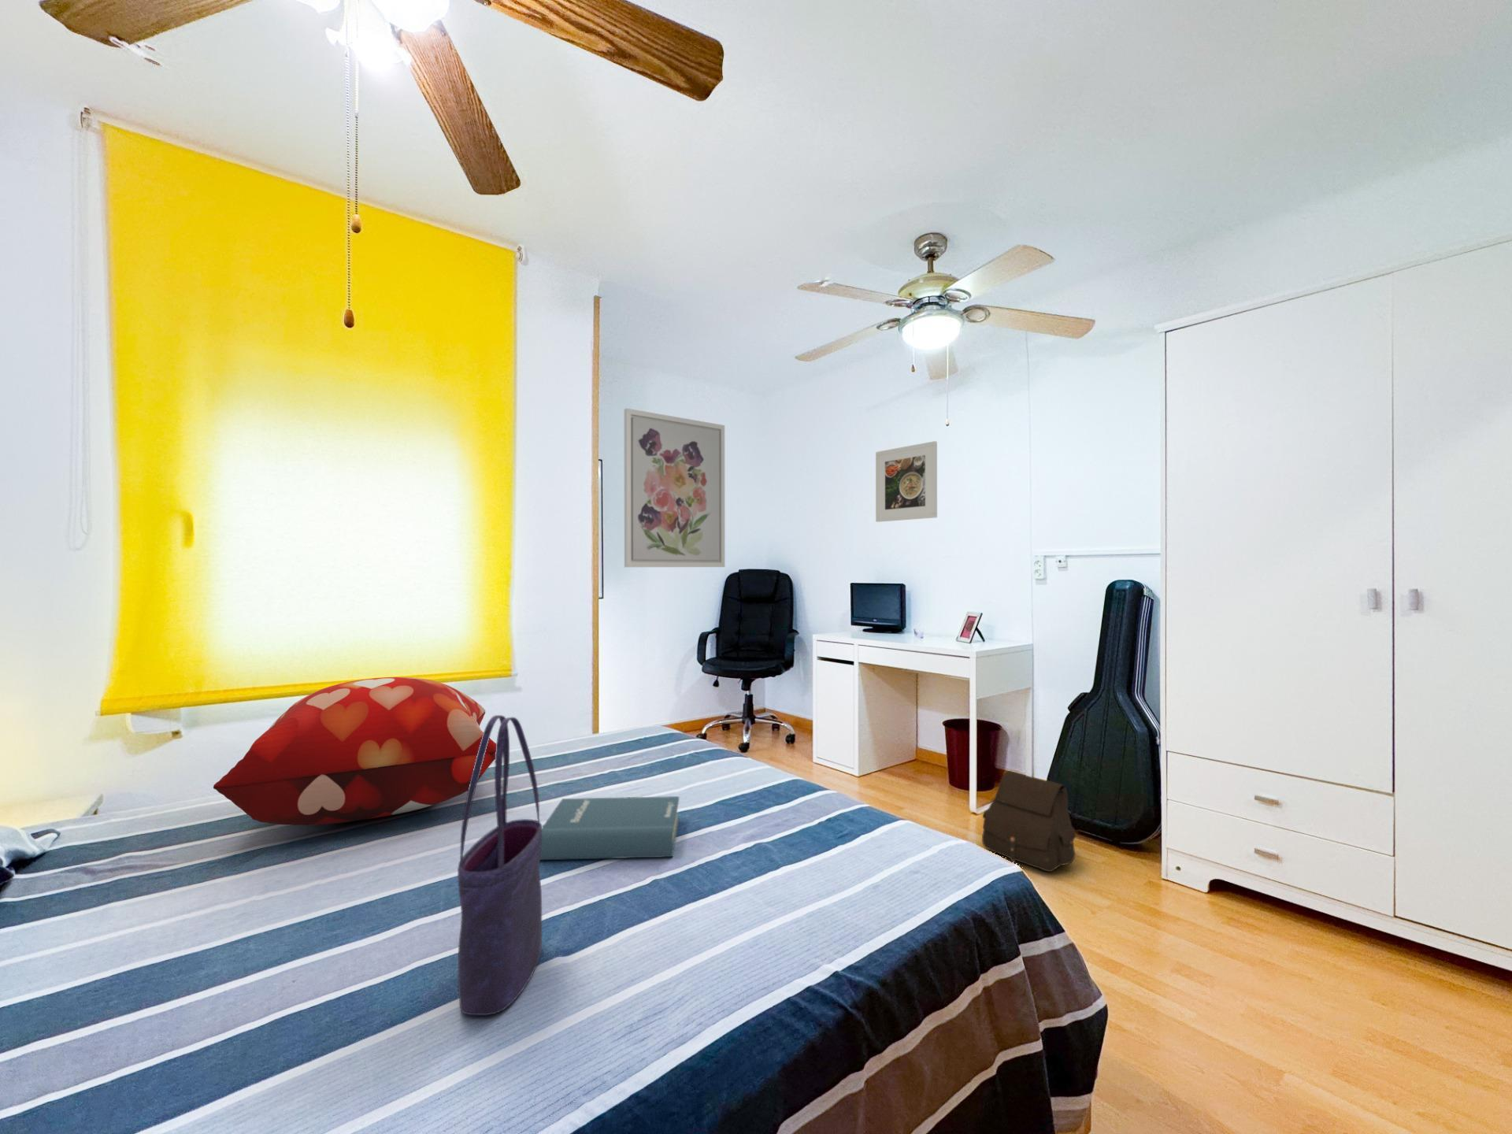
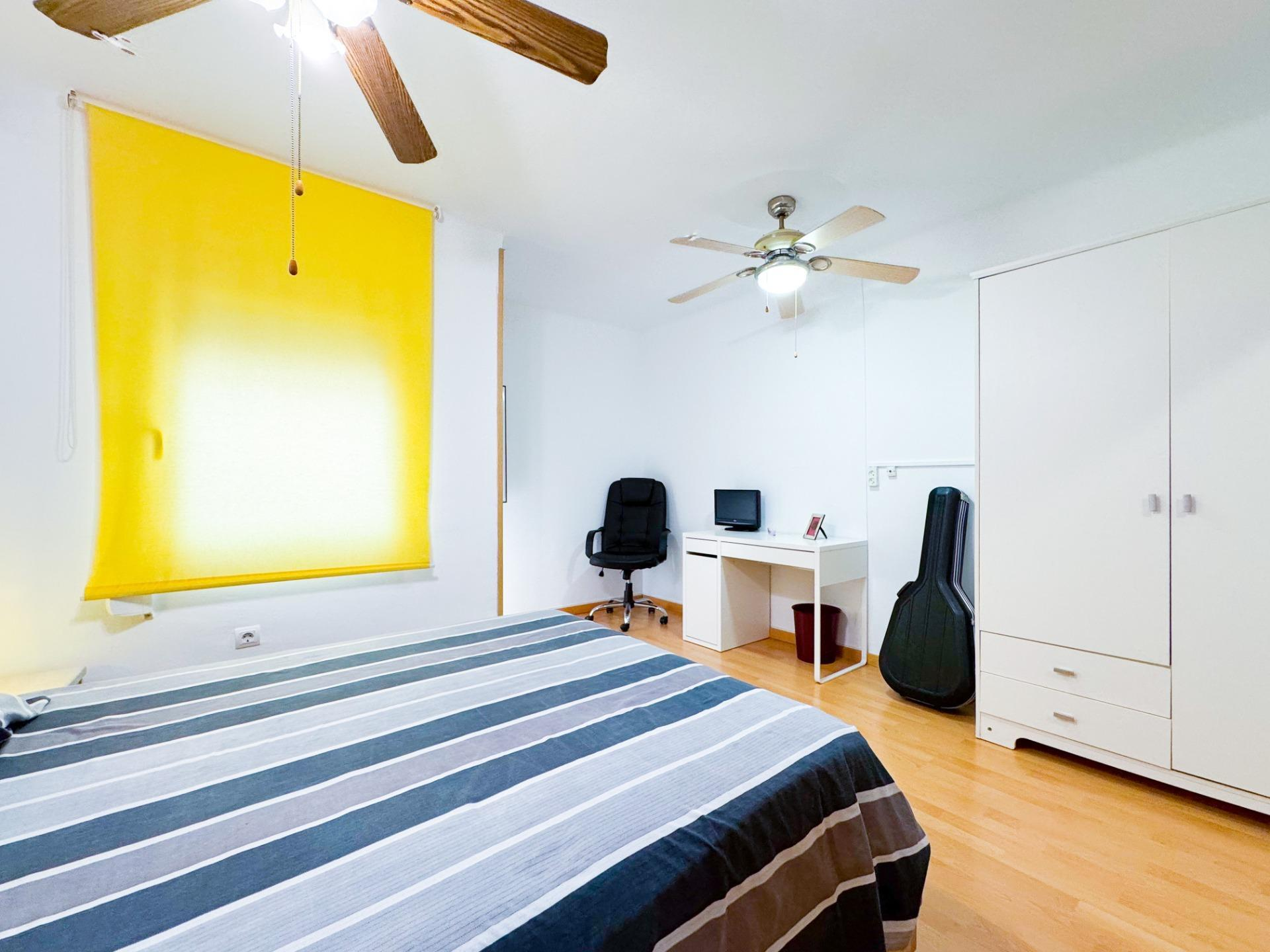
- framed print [875,441,938,523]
- hardback book [541,796,680,861]
- decorative pillow [213,677,496,827]
- wall art [624,407,725,568]
- tote bag [457,715,543,1016]
- satchel [981,771,1076,873]
